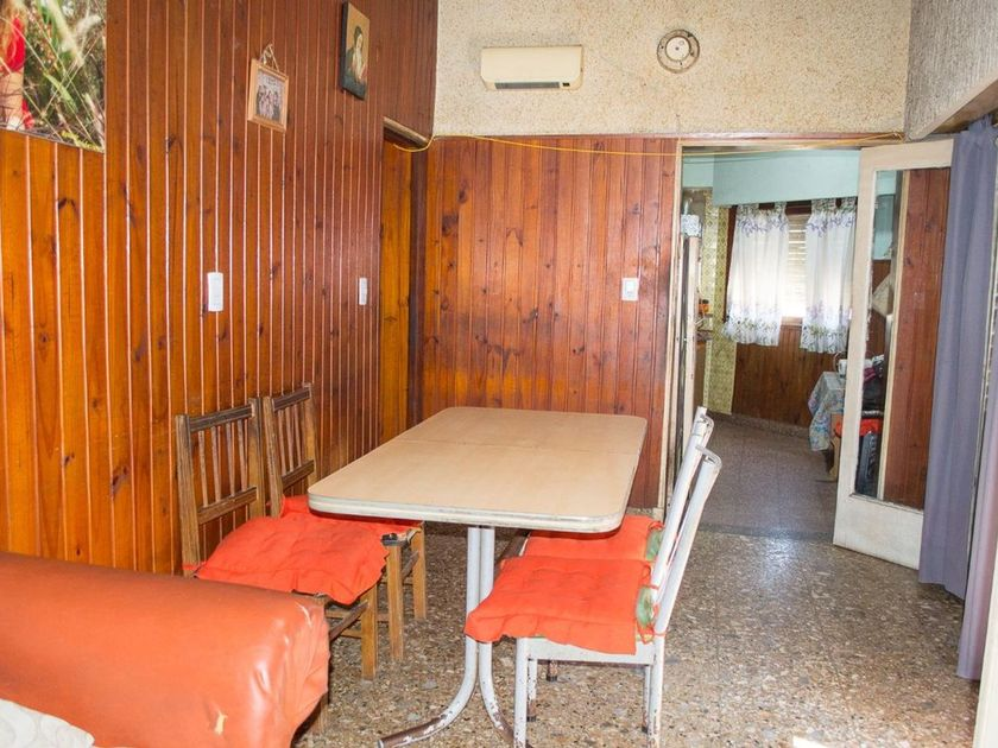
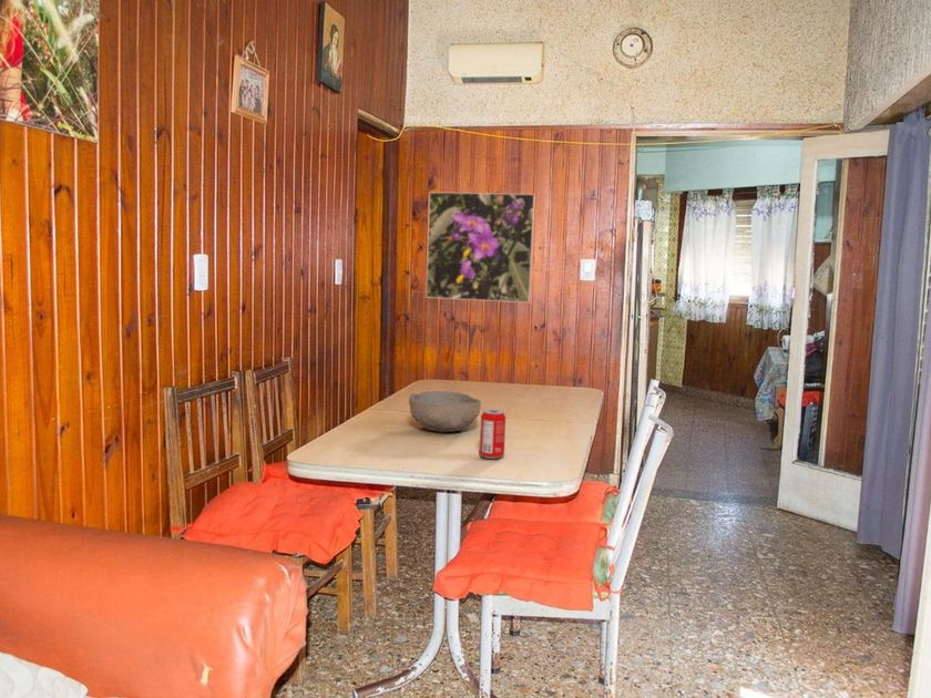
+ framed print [424,191,536,304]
+ bowl [408,390,482,433]
+ beverage can [479,408,507,460]
